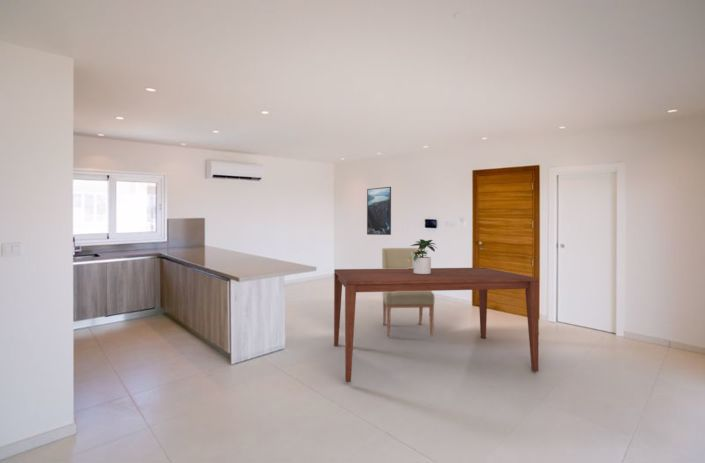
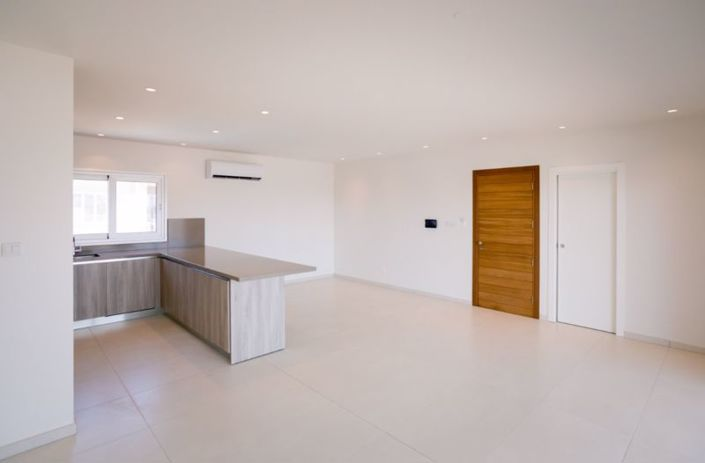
- potted plant [408,238,438,275]
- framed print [366,186,392,236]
- chair [381,247,435,337]
- dining table [333,267,540,383]
